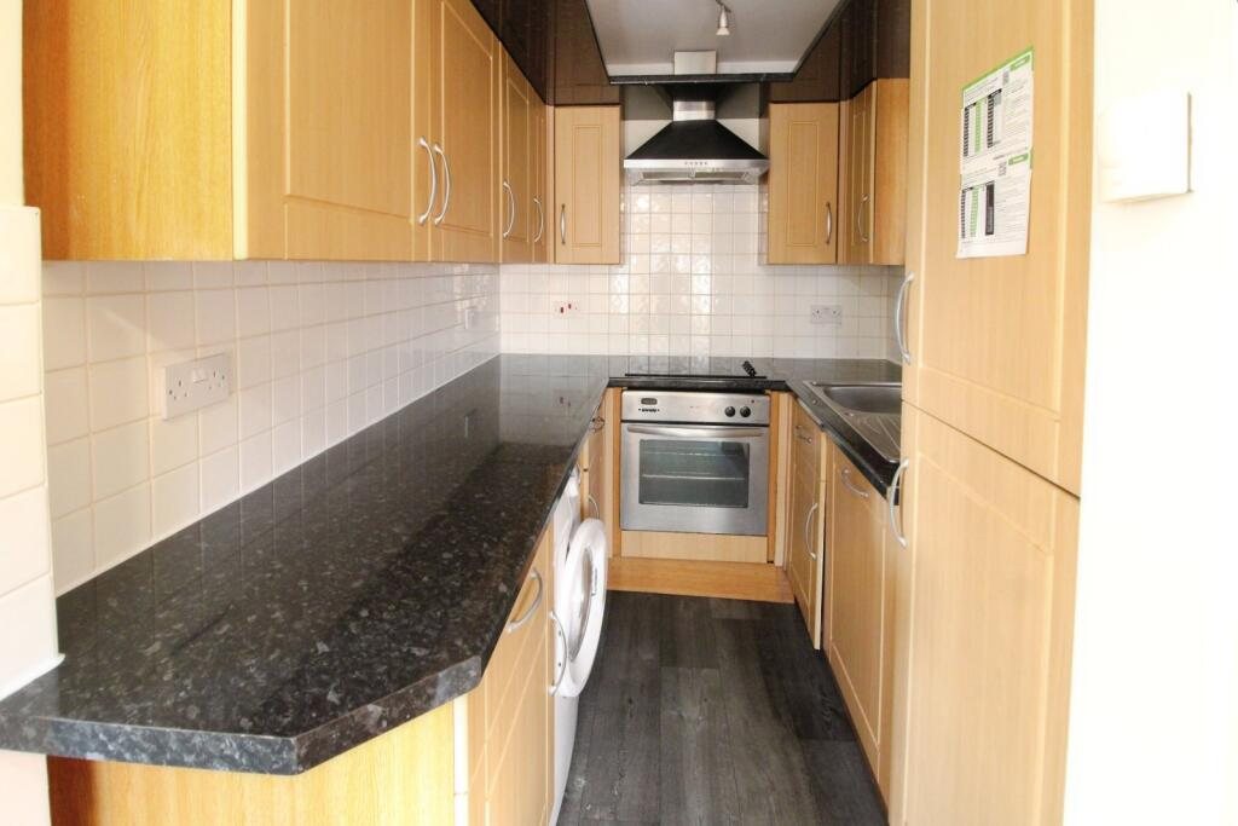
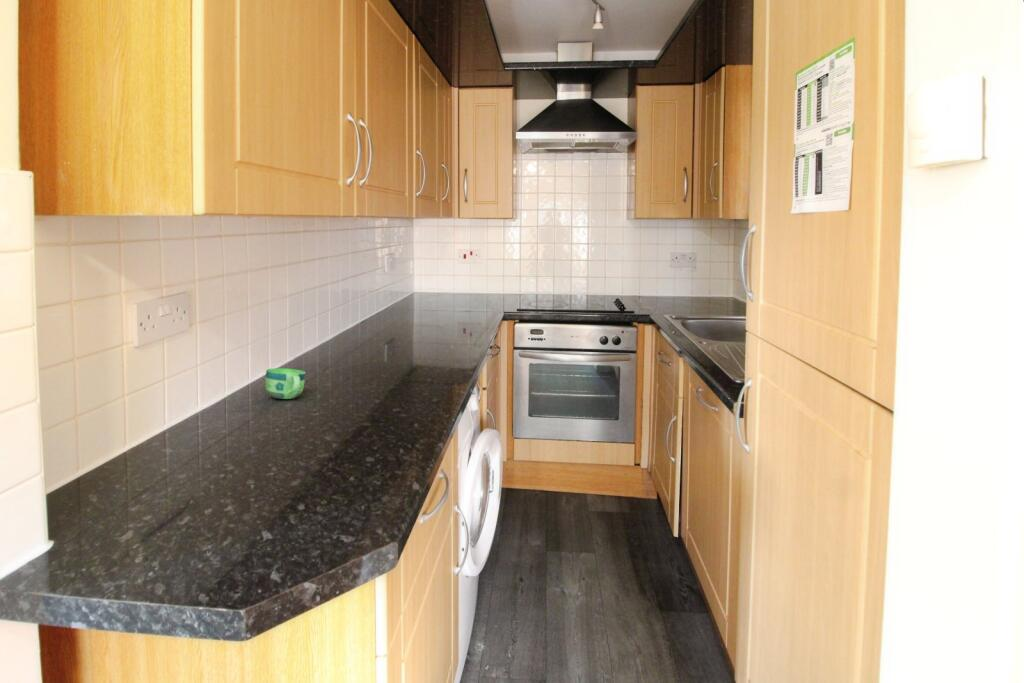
+ cup [265,367,306,400]
